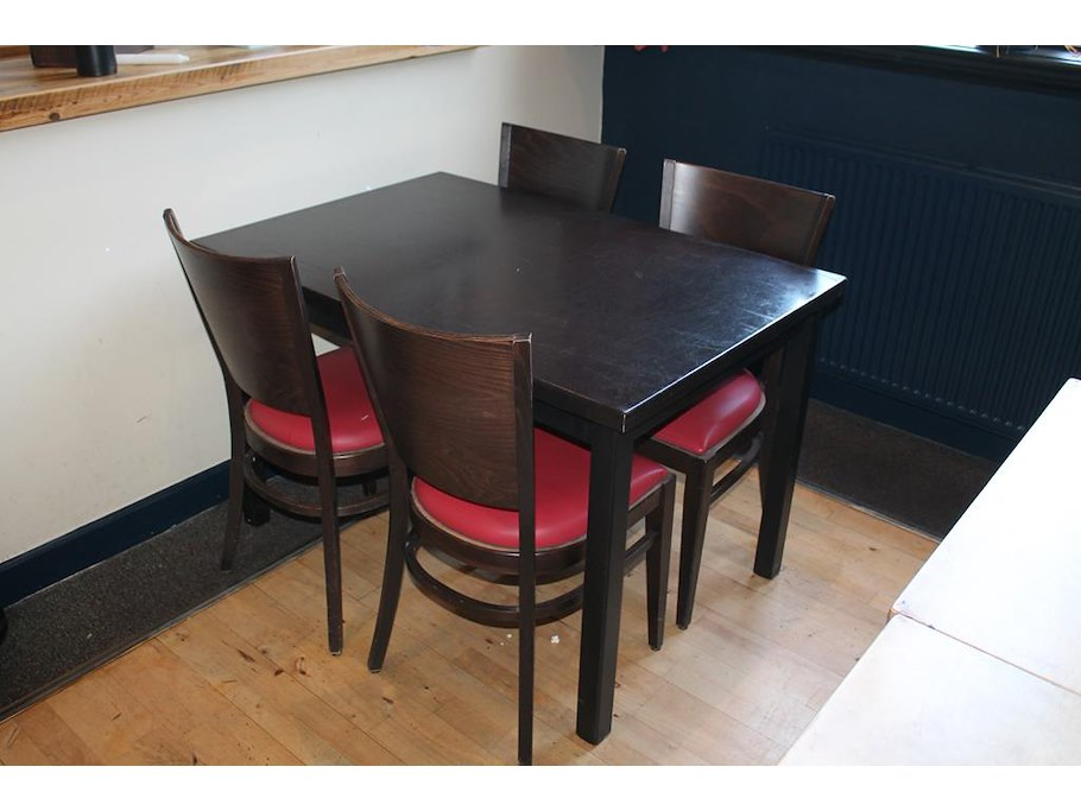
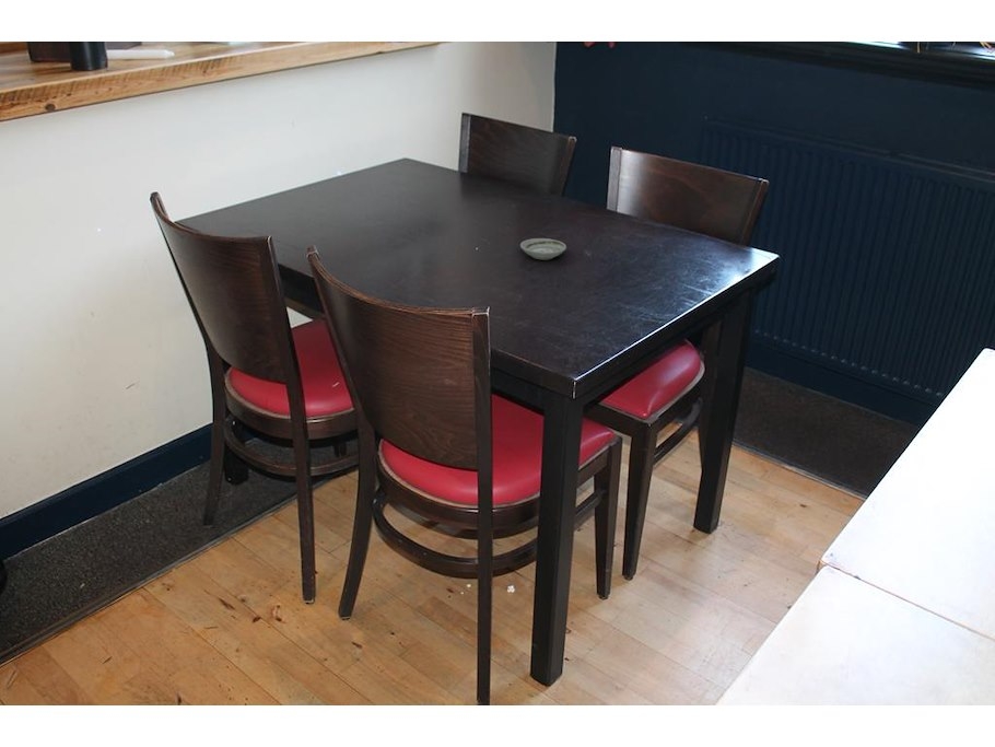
+ saucer [519,237,567,260]
